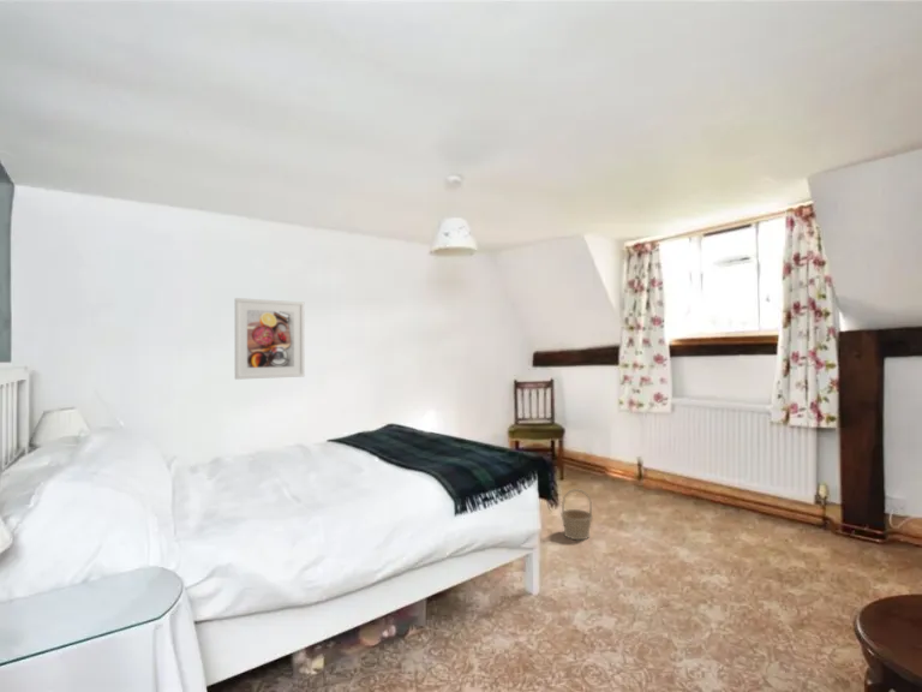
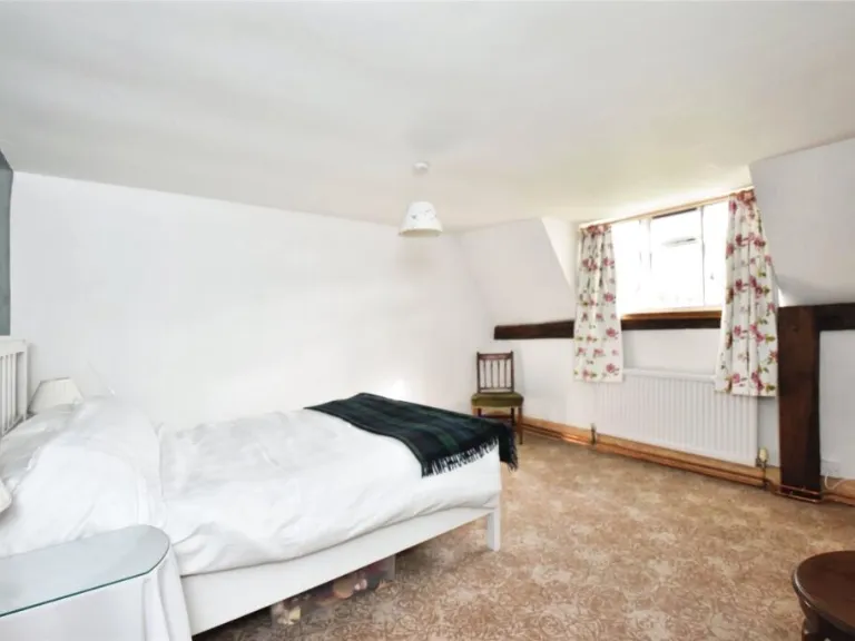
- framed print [234,297,306,381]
- basket [559,488,594,541]
